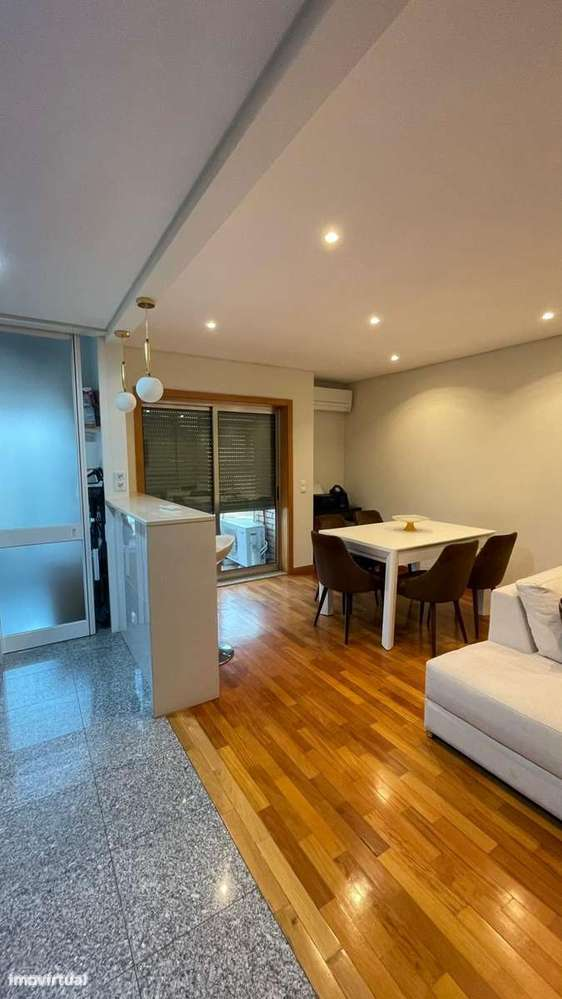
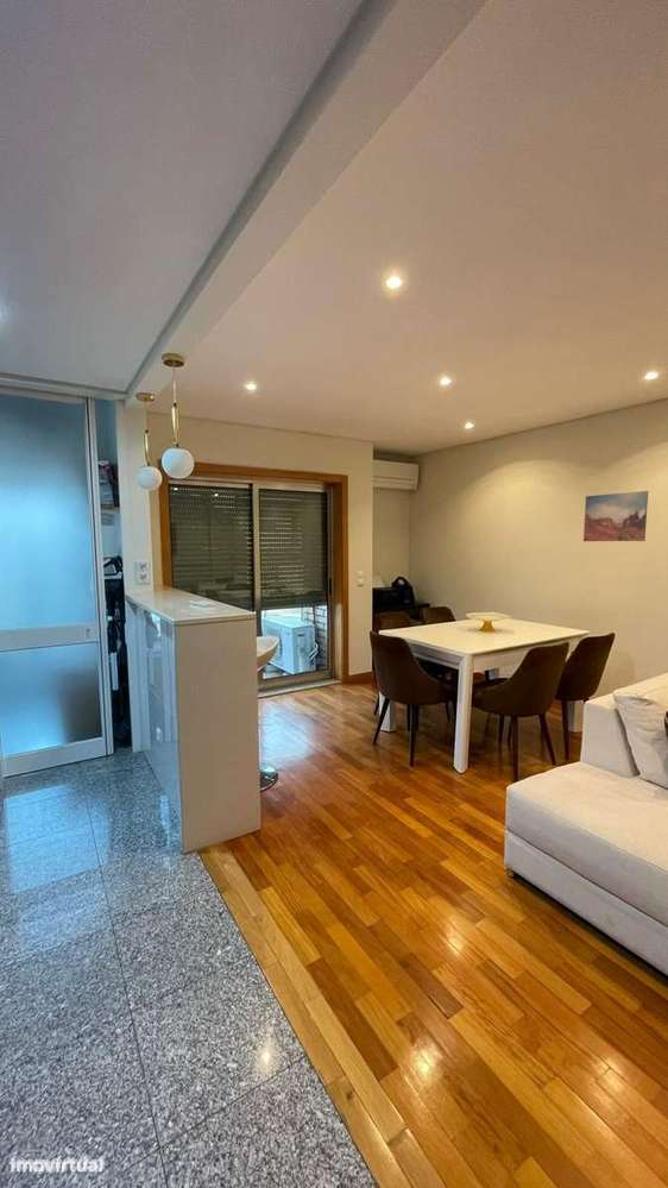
+ wall art [582,490,649,542]
